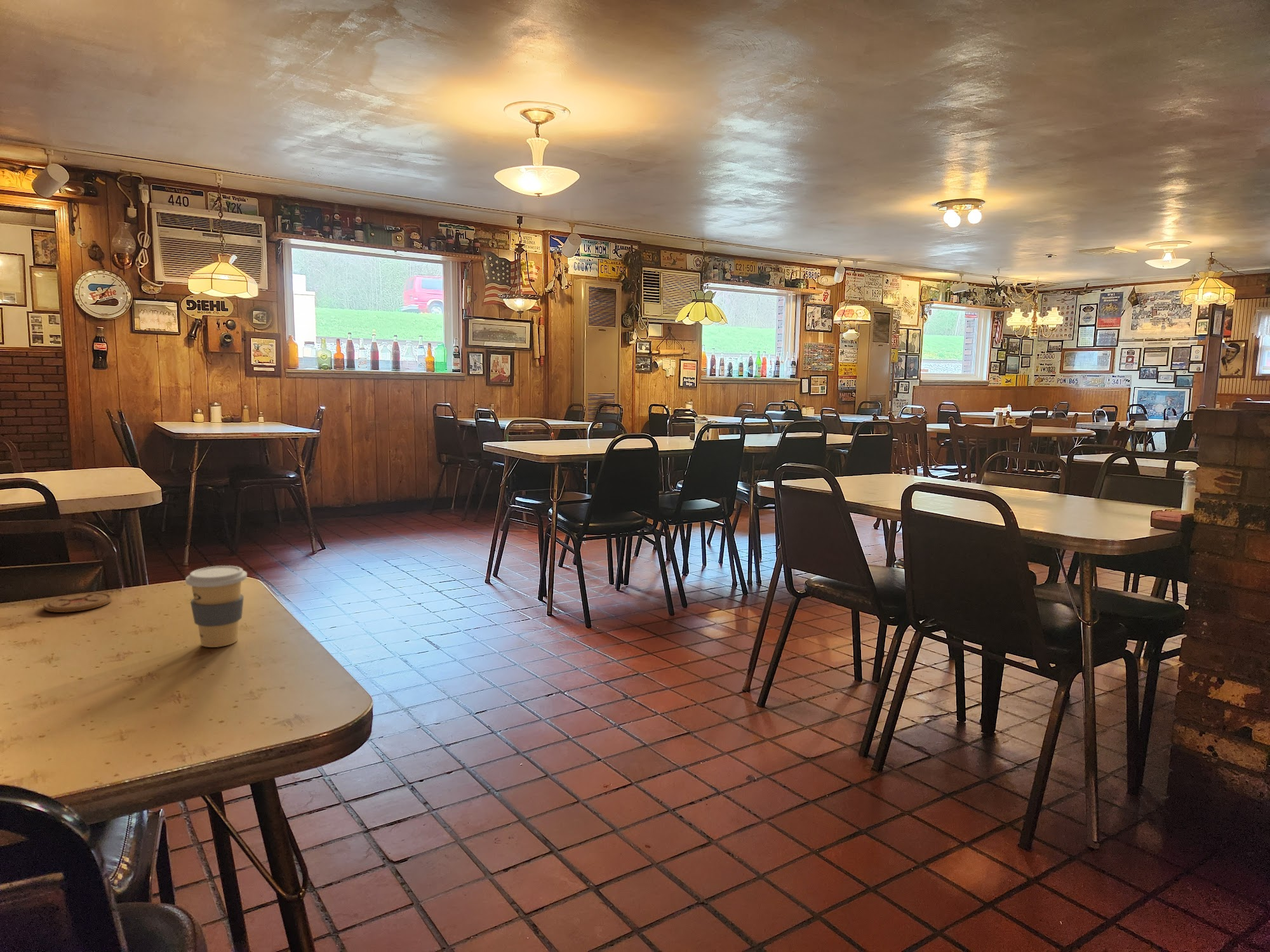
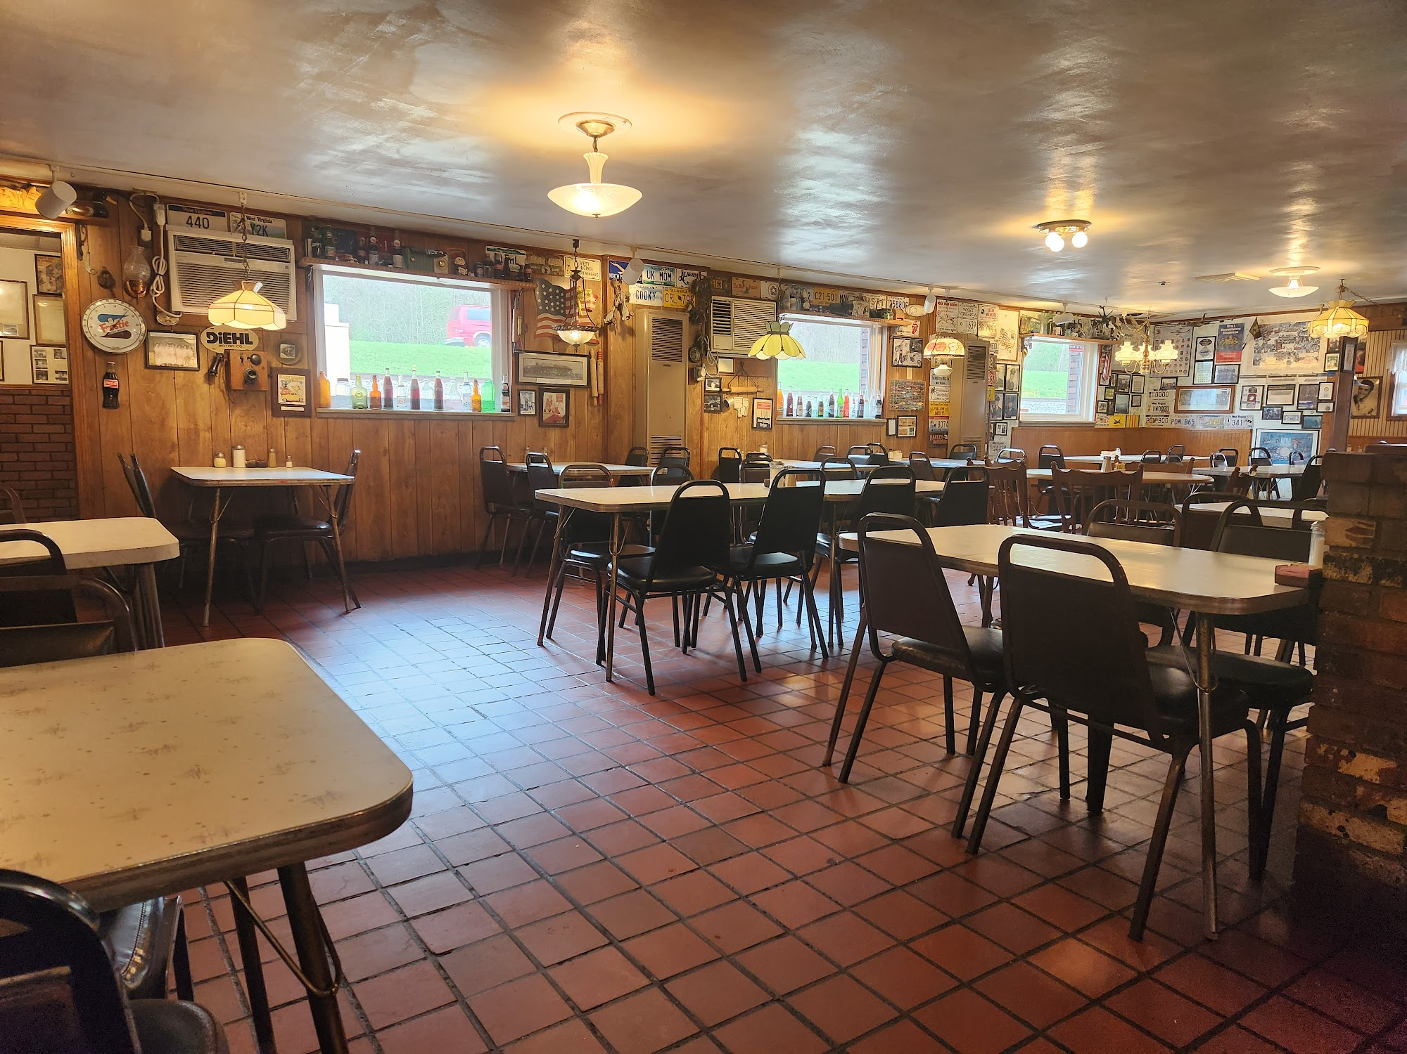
- coaster [43,592,112,613]
- coffee cup [185,565,248,648]
